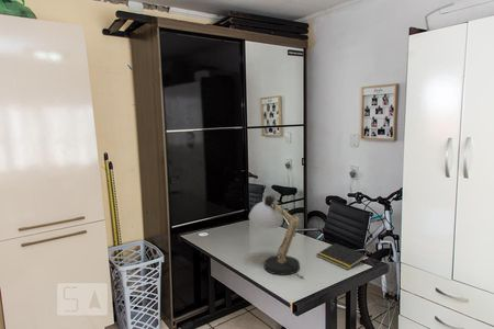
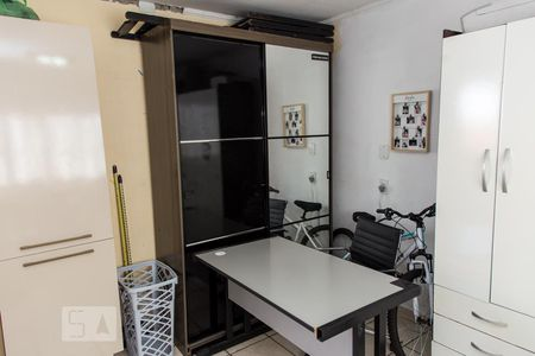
- notepad [315,242,368,271]
- desk lamp [248,193,305,280]
